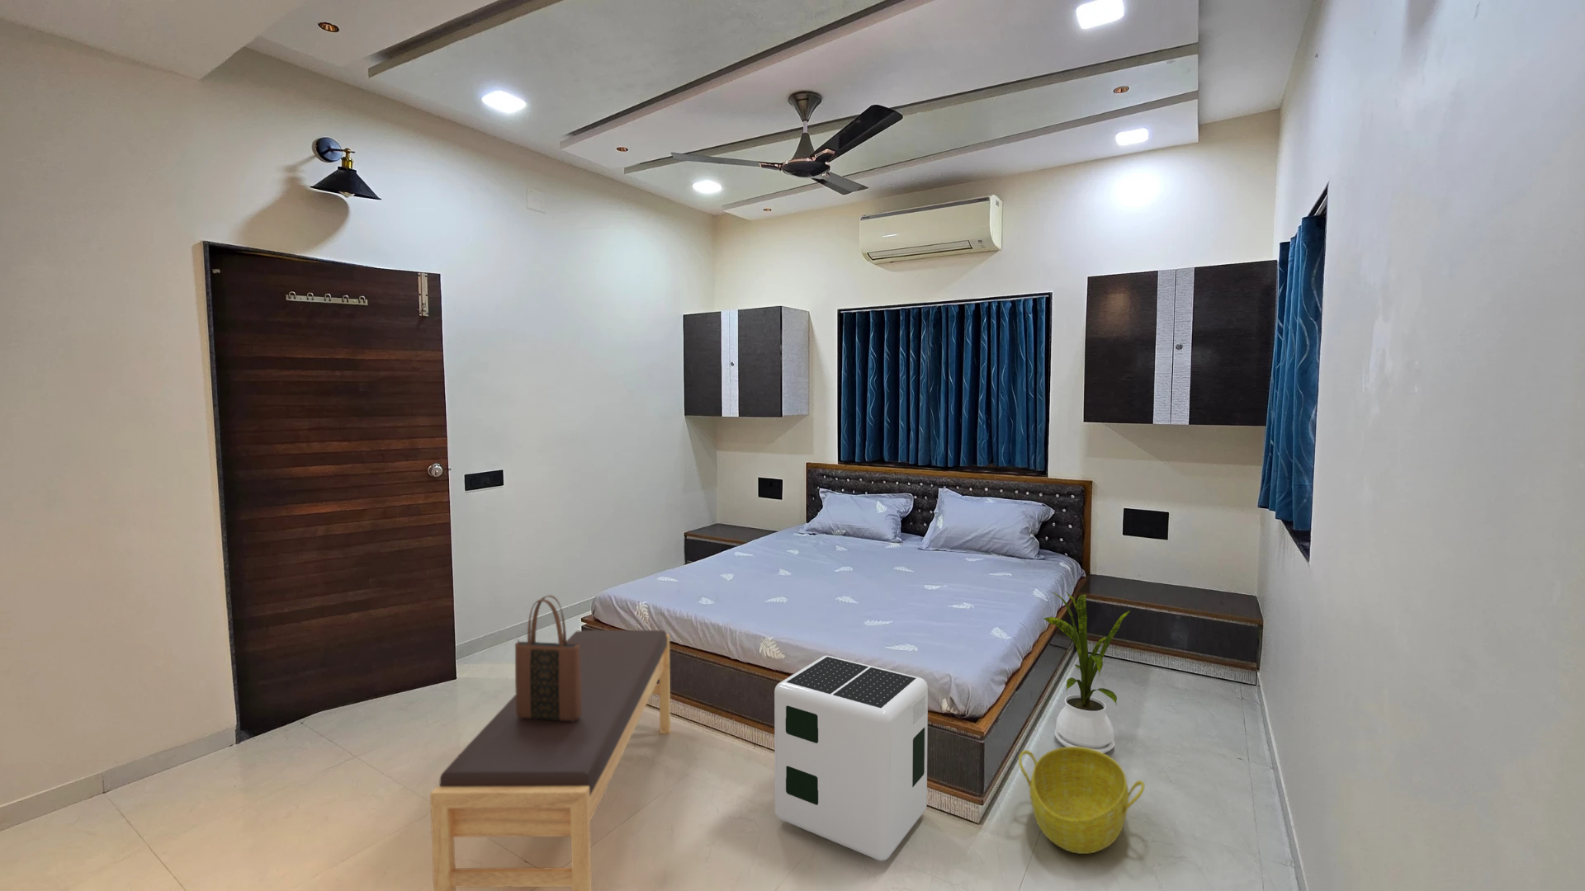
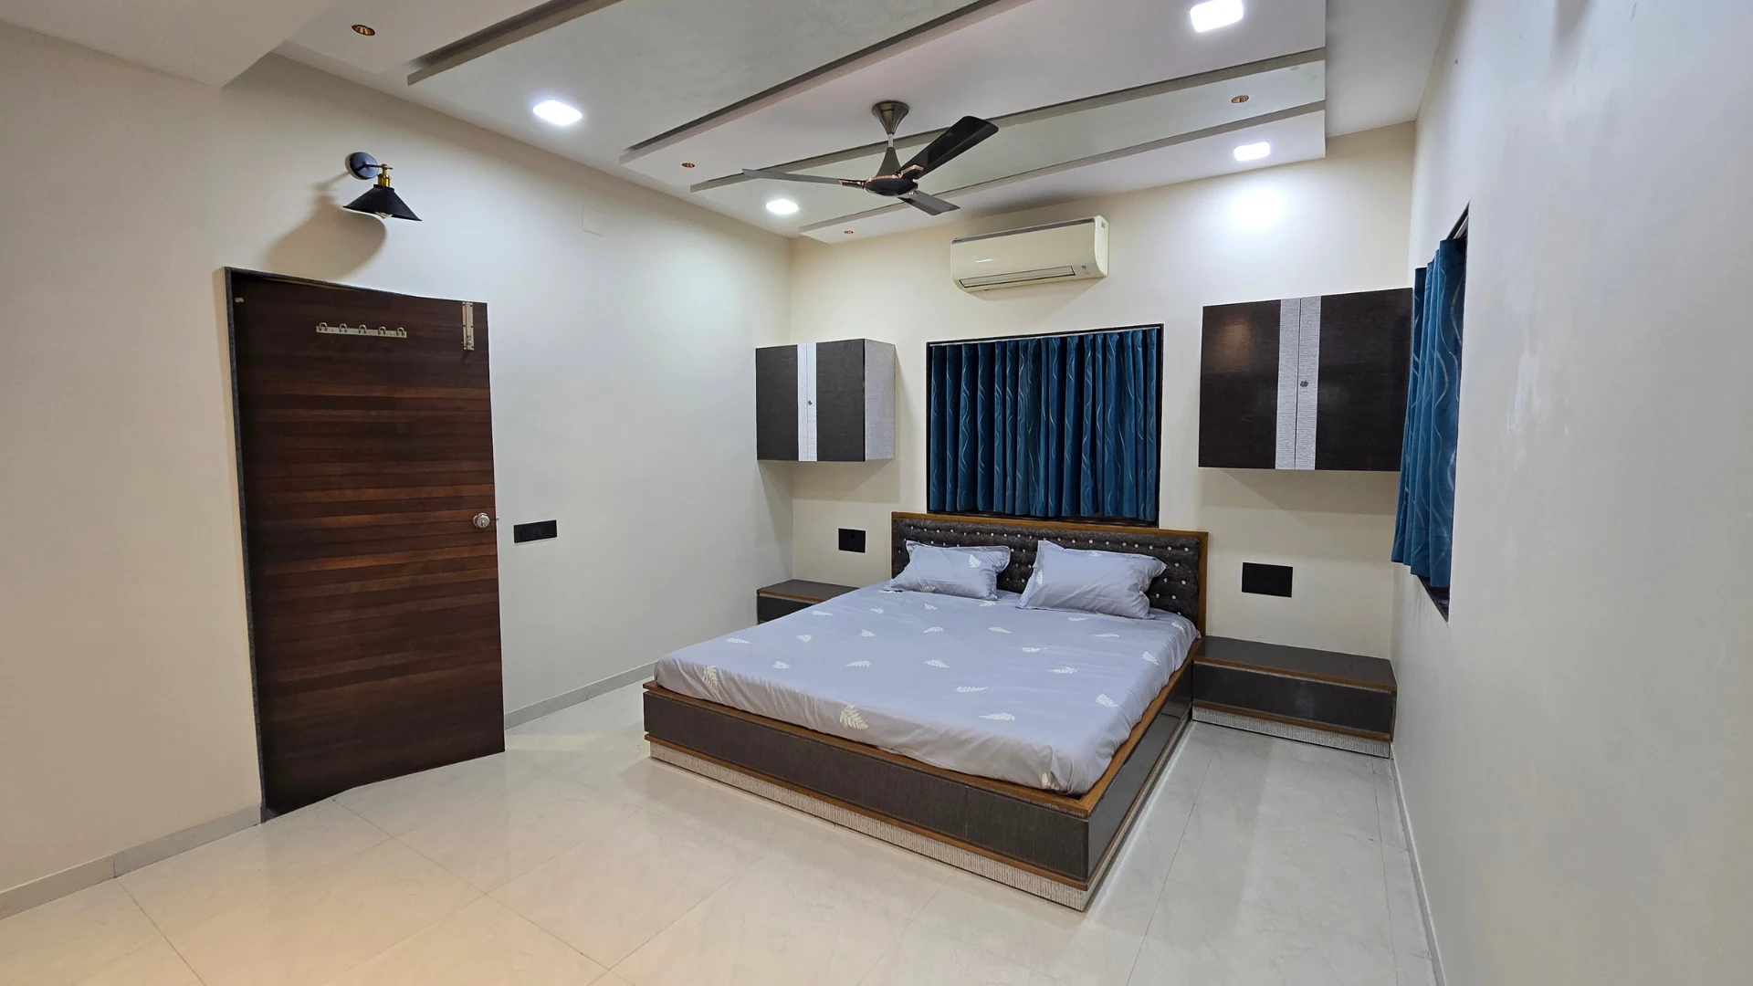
- tote bag [514,594,581,722]
- basket [1018,746,1145,855]
- house plant [1043,590,1132,754]
- air purifier [774,655,929,862]
- bench [429,630,672,891]
